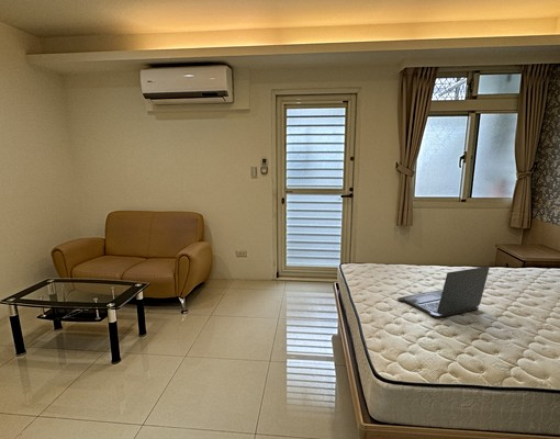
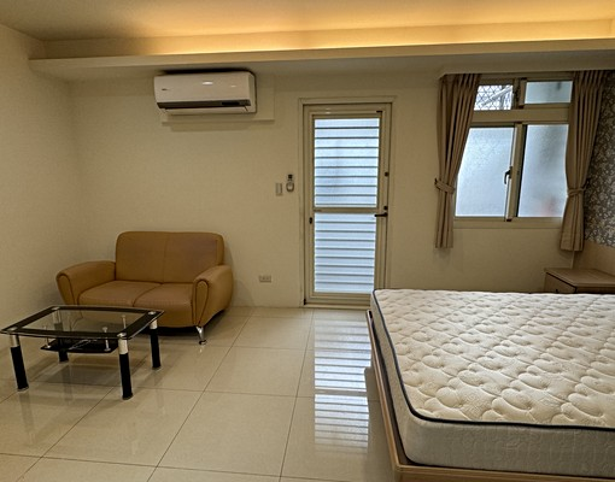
- laptop [396,266,491,319]
